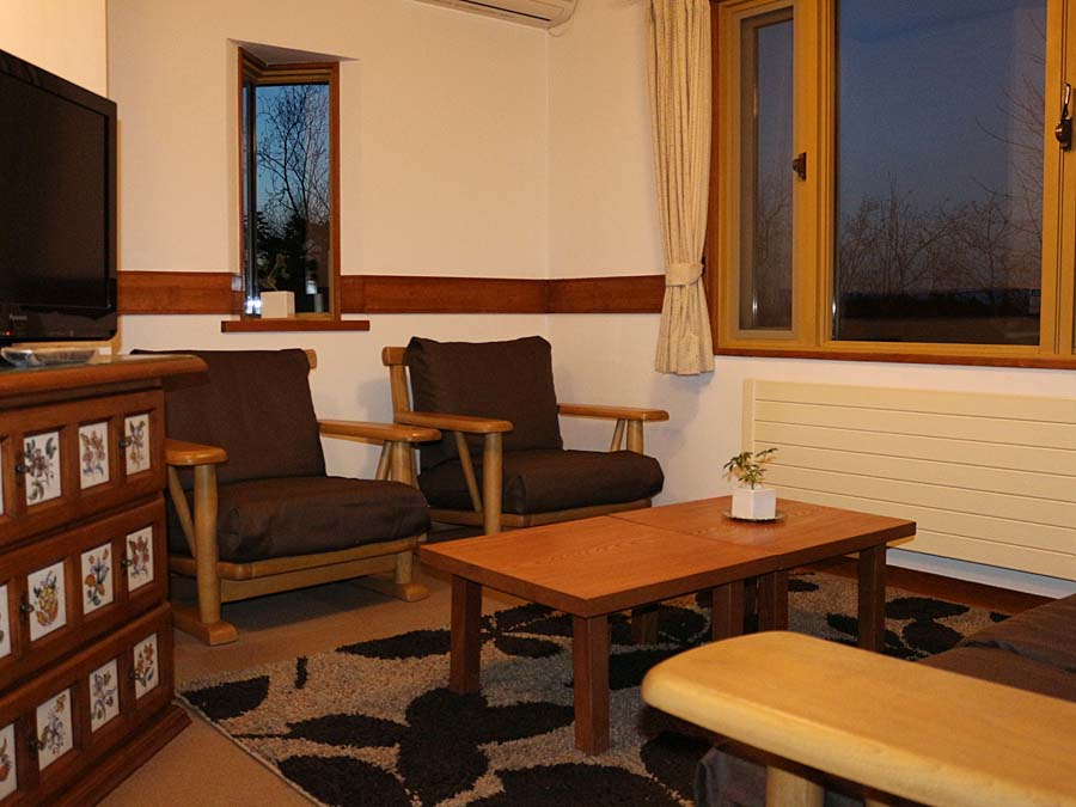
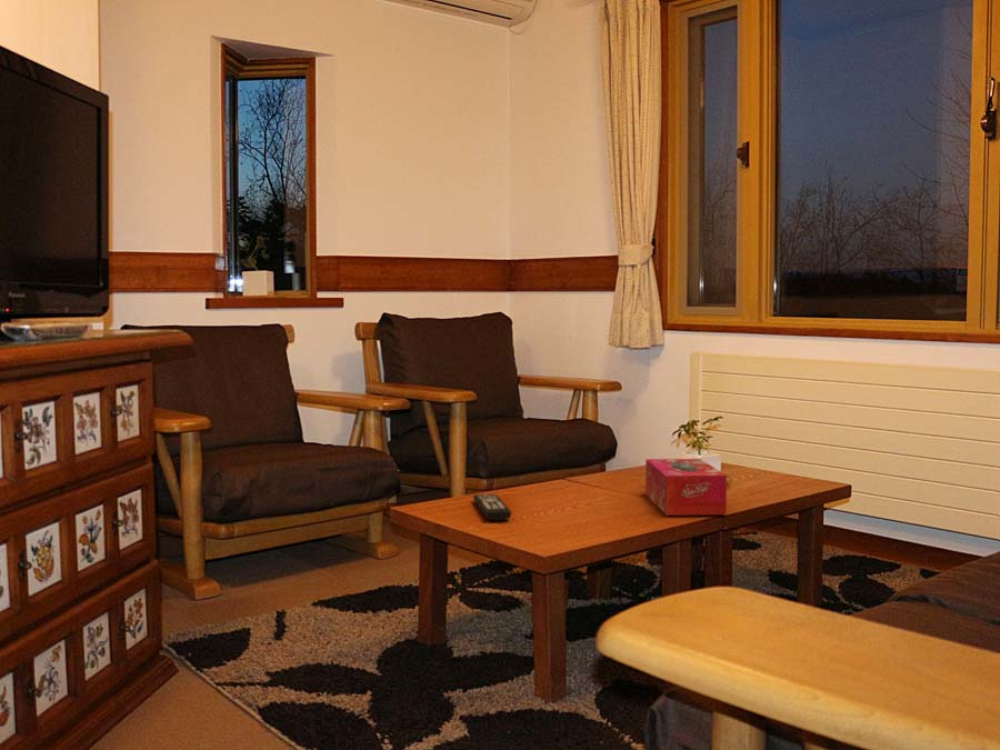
+ tissue box [644,458,728,517]
+ remote control [472,493,512,521]
